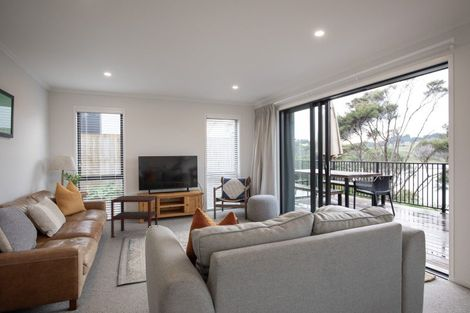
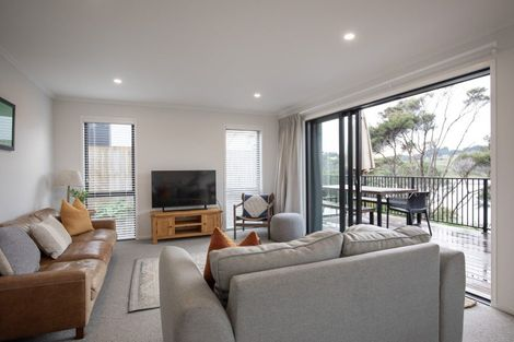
- side table [110,195,158,239]
